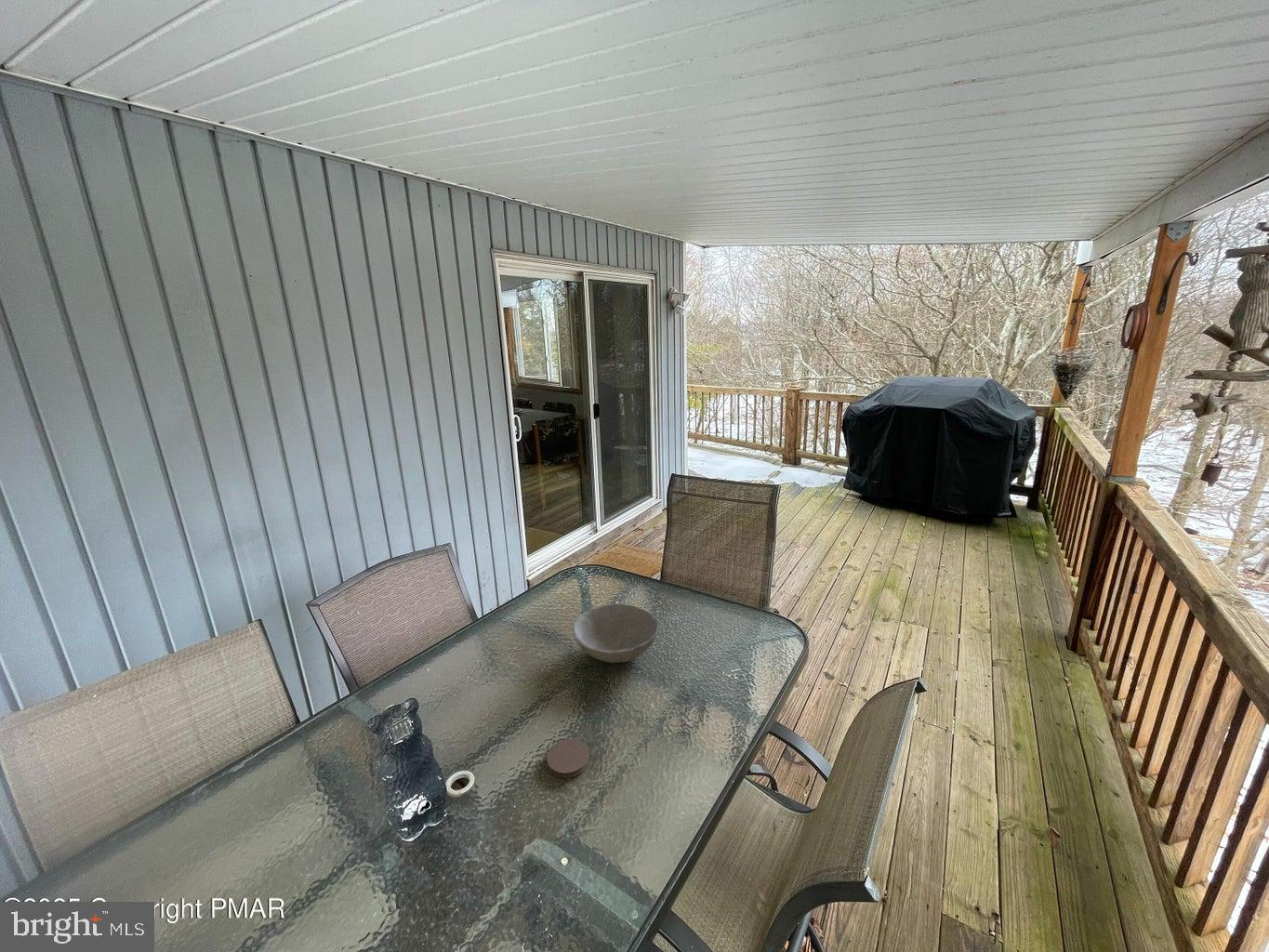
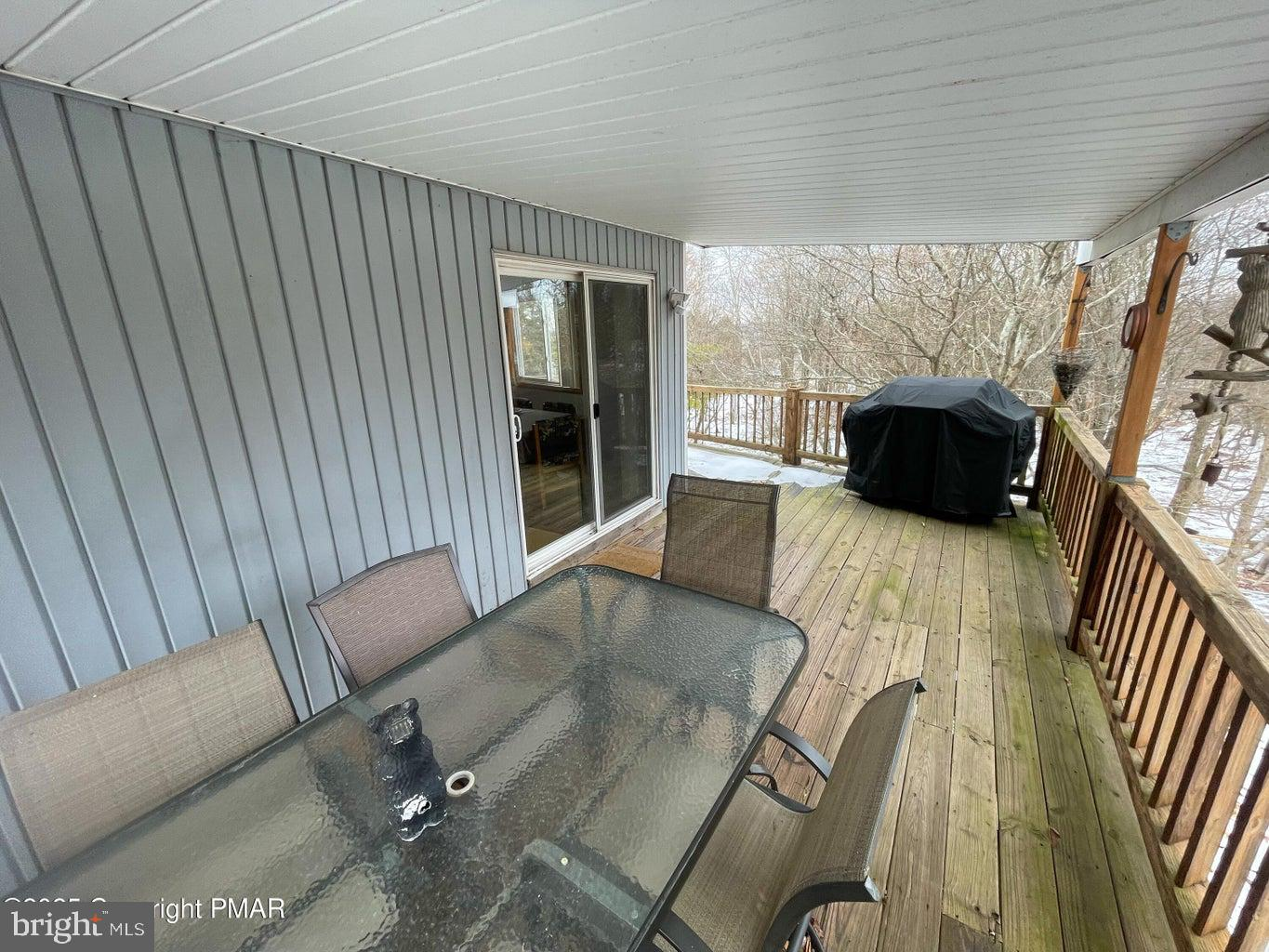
- coaster [546,738,590,779]
- bowl [572,602,660,664]
